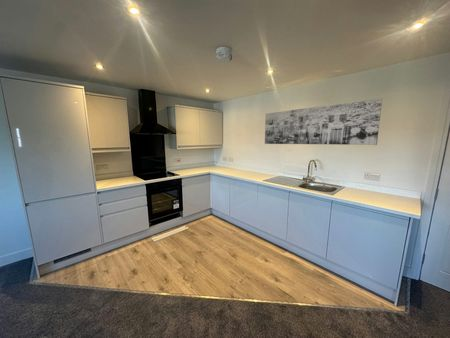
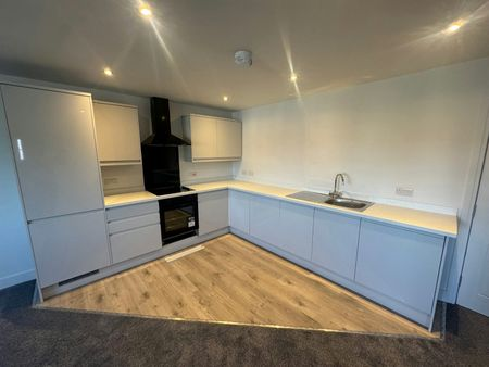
- wall art [264,97,383,146]
